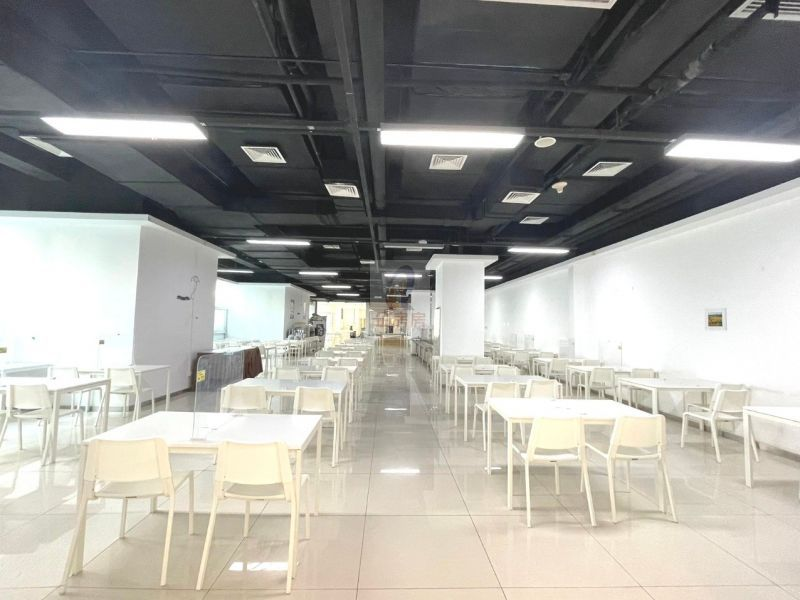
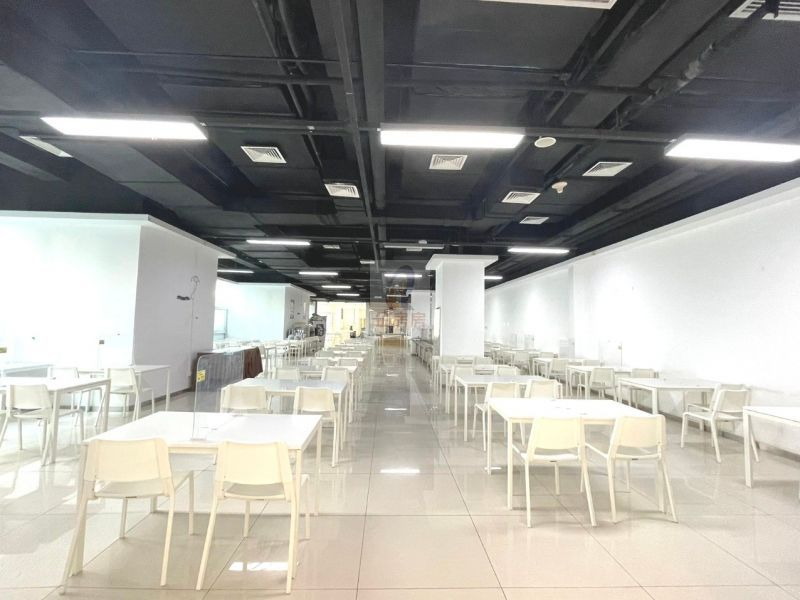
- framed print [704,307,728,331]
